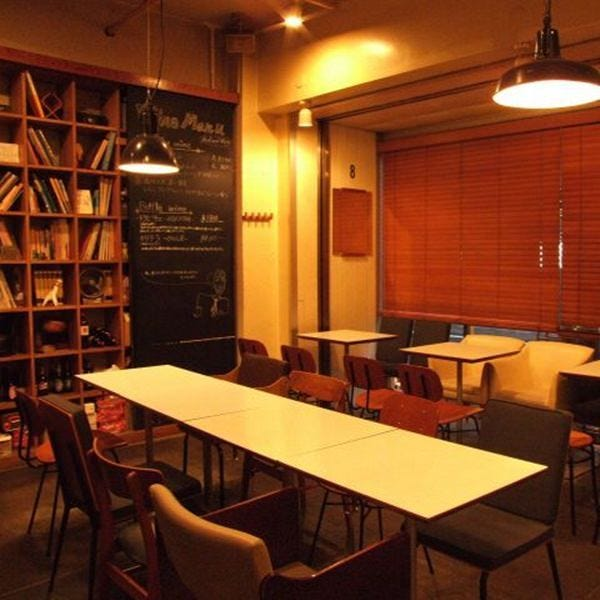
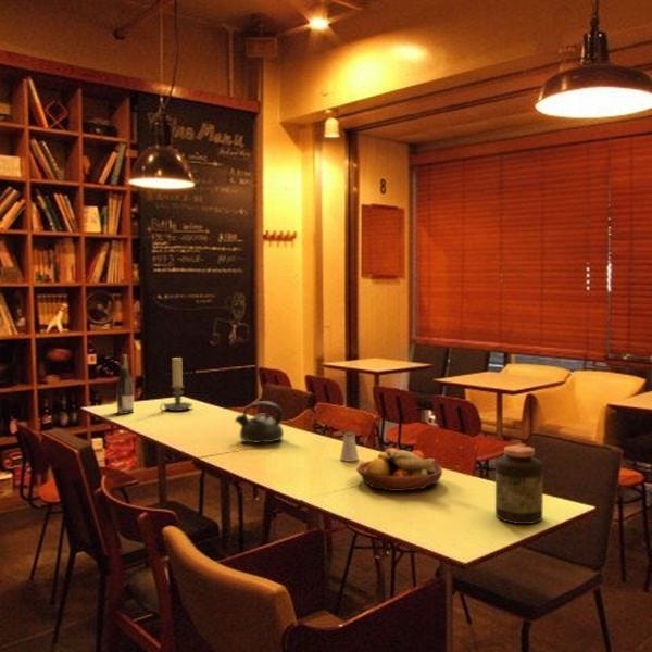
+ wine bottle [115,354,135,415]
+ candle holder [159,356,193,412]
+ saltshaker [339,431,360,463]
+ fruit bowl [355,447,443,492]
+ teapot [234,400,285,444]
+ jar [494,444,544,525]
